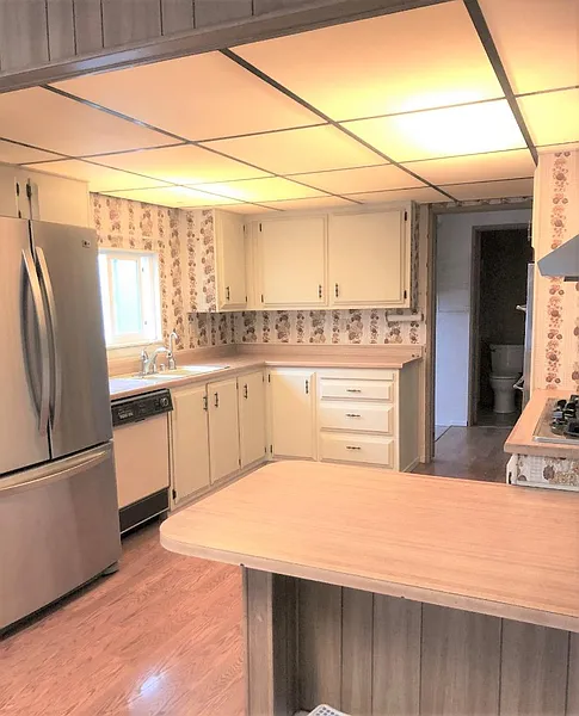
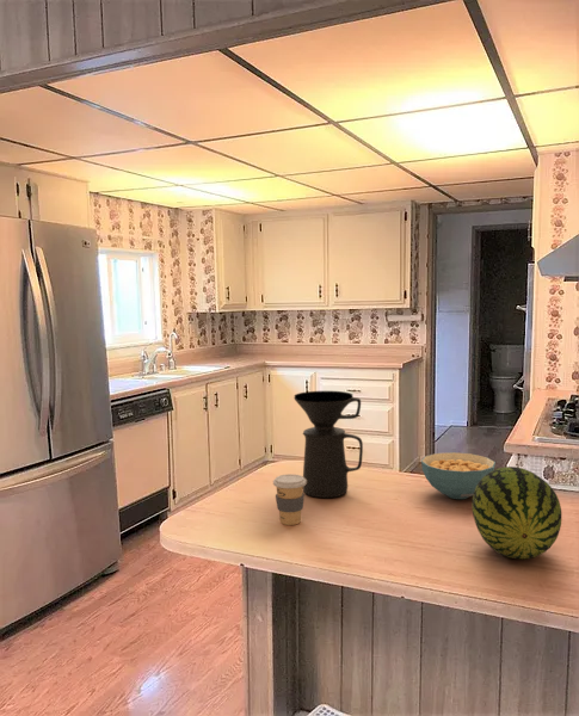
+ cereal bowl [420,451,497,500]
+ fruit [472,465,562,560]
+ coffee cup [272,473,307,526]
+ coffee maker [292,390,364,499]
